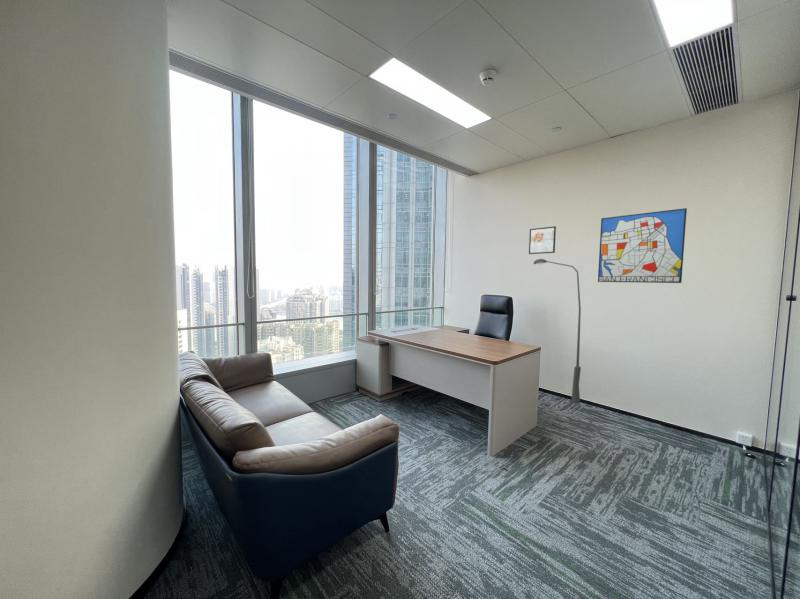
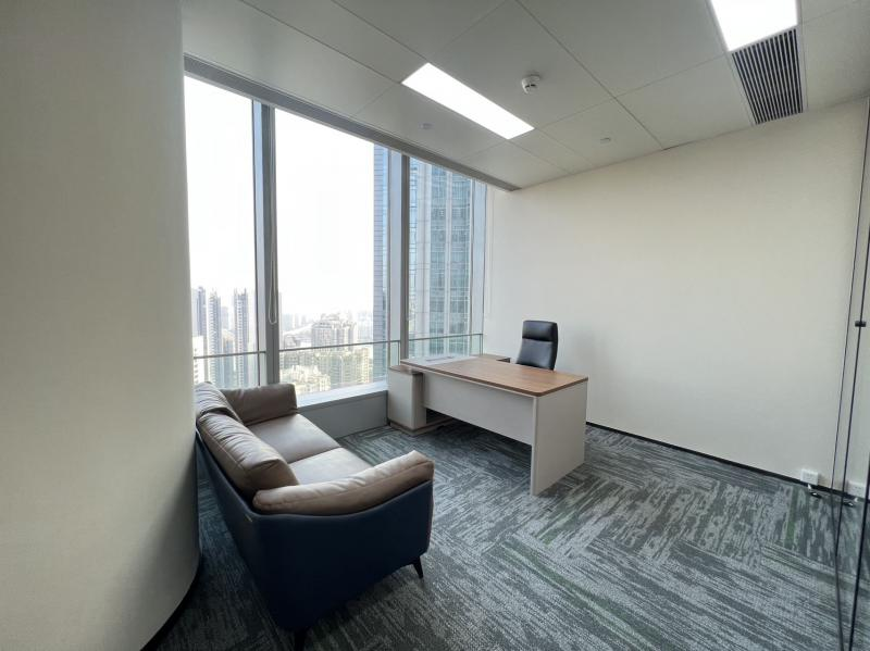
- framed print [528,225,557,255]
- floor lamp [533,258,582,404]
- wall art [597,207,688,284]
